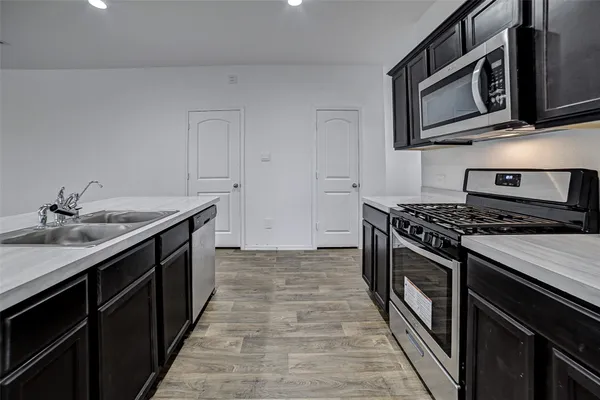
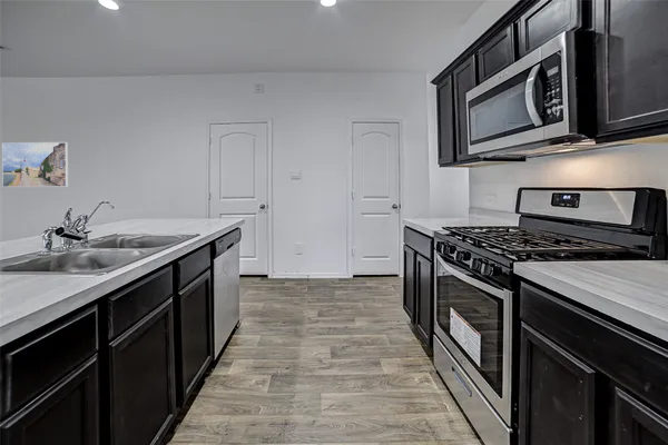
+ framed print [1,141,69,188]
